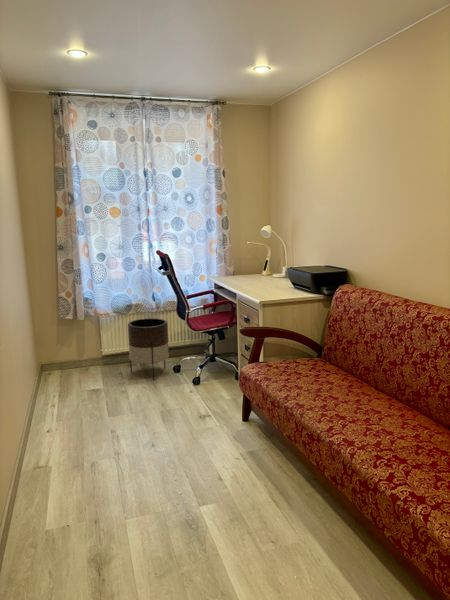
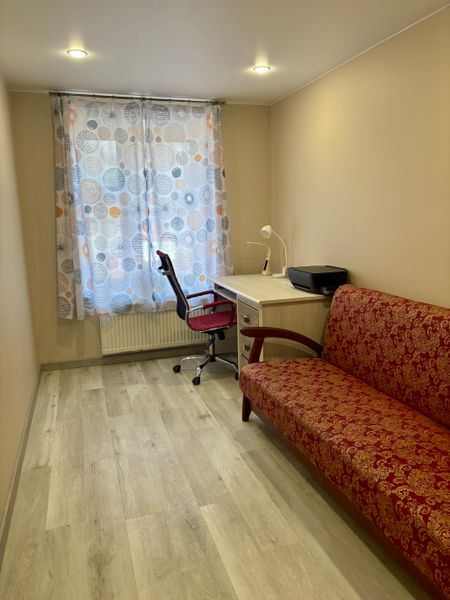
- planter [127,317,170,381]
